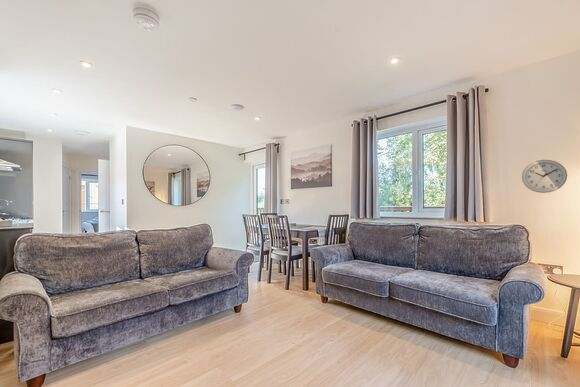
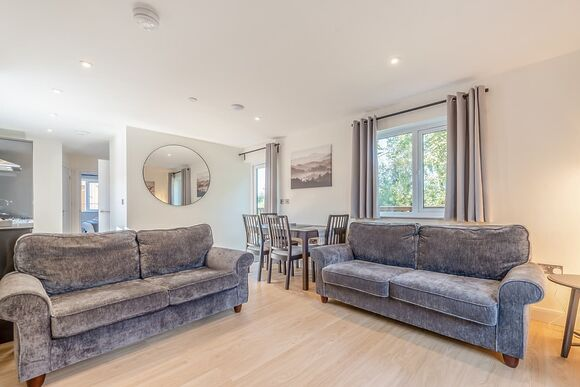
- wall clock [521,159,568,194]
